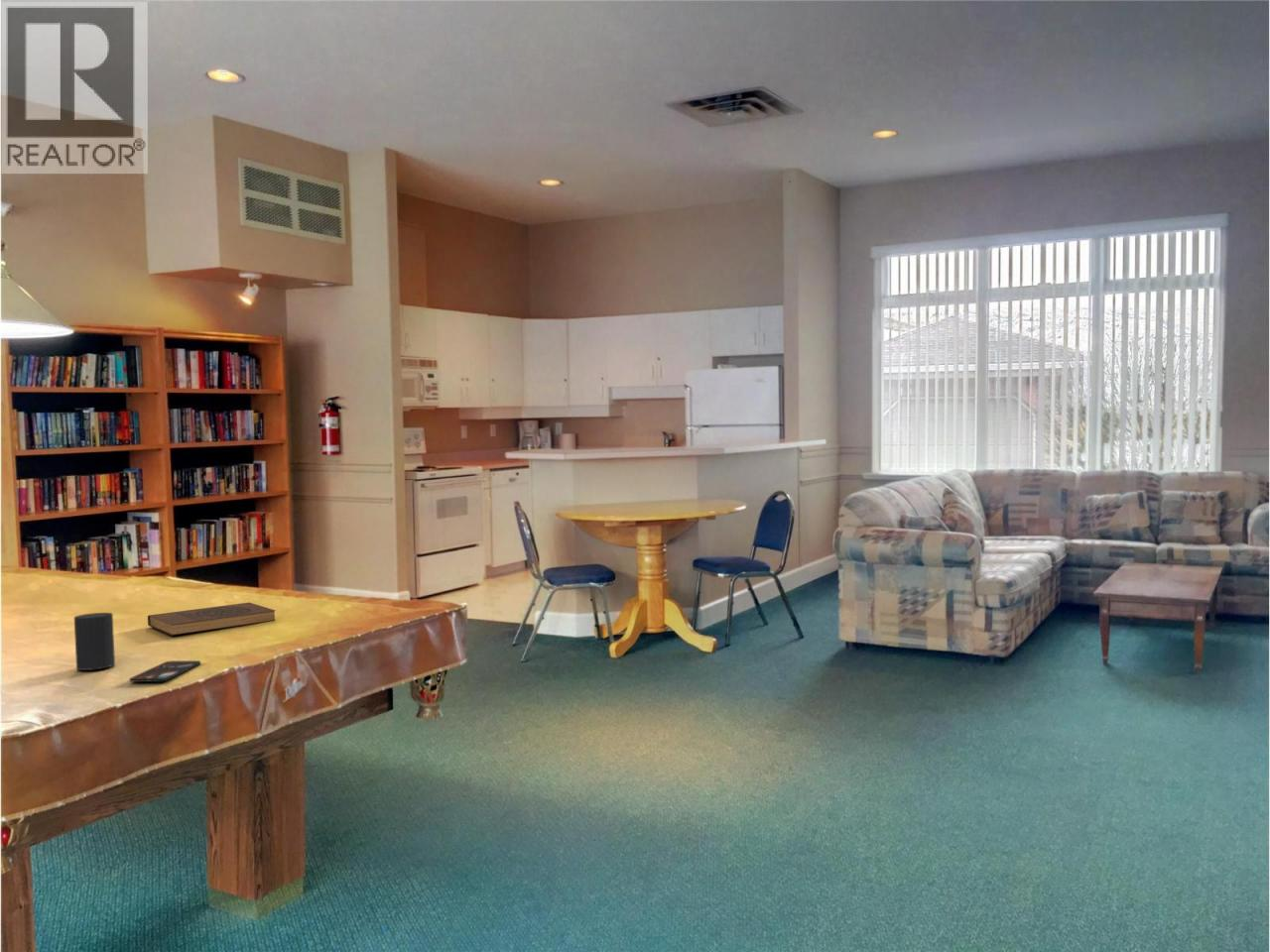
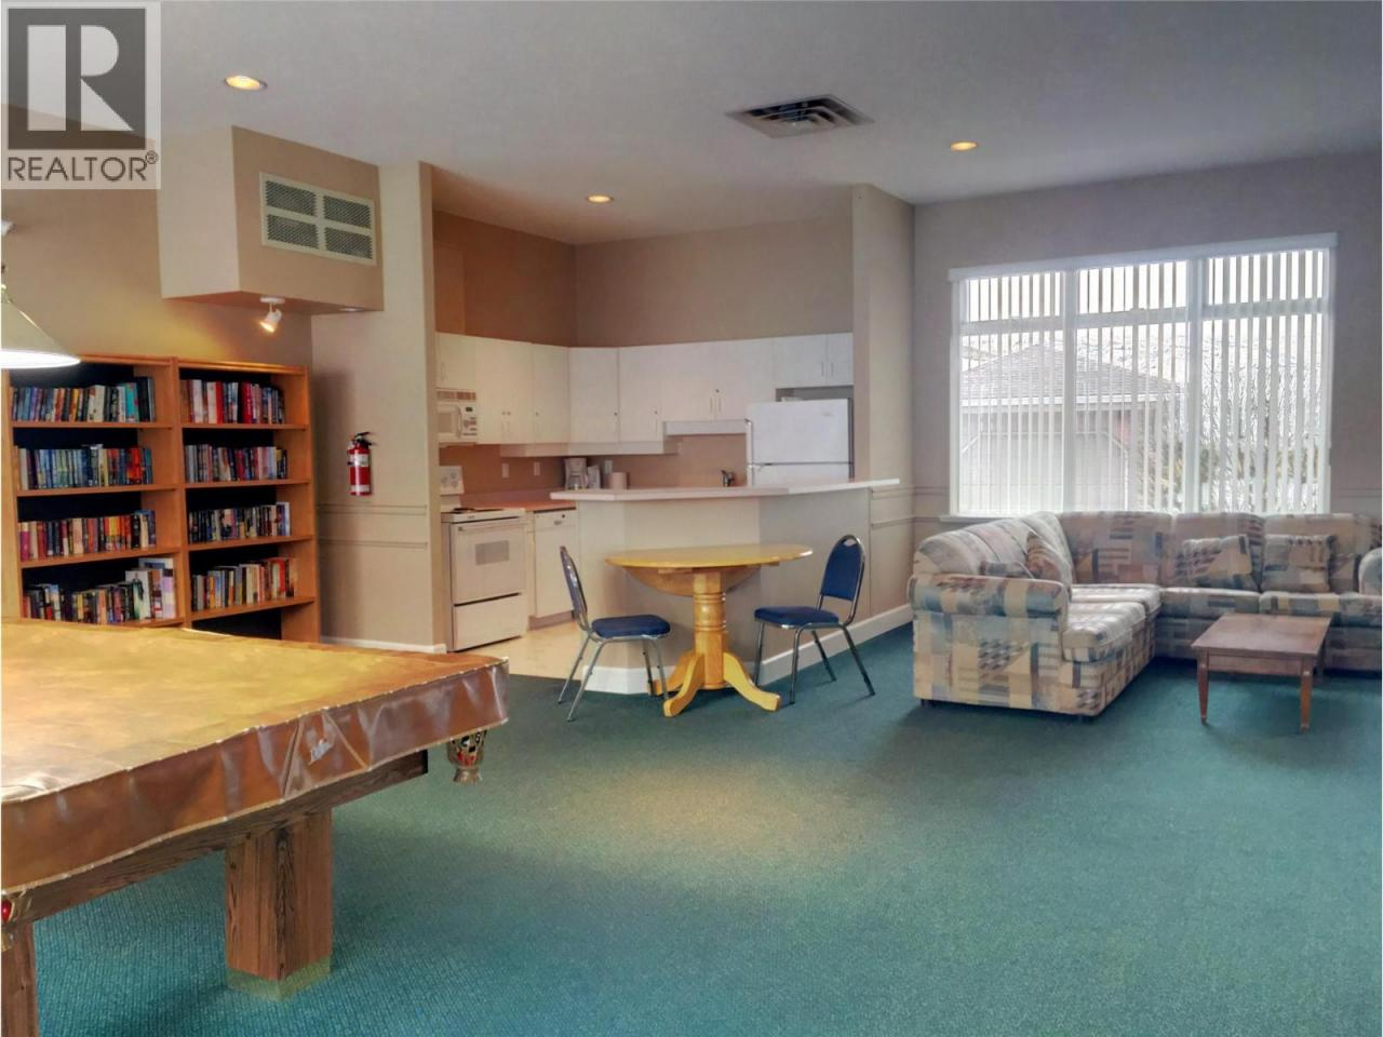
- book [147,602,277,637]
- smartphone [128,659,201,683]
- cup [73,612,116,671]
